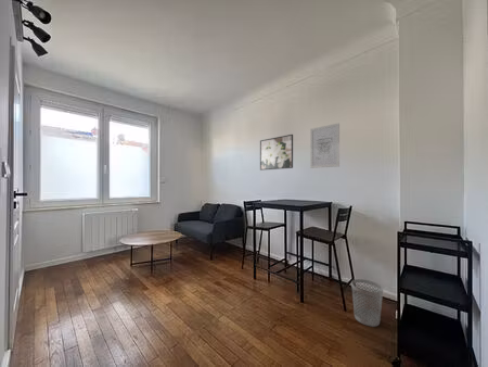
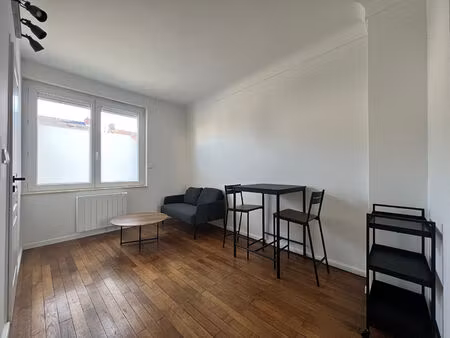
- wastebasket [350,278,384,328]
- wall art [309,122,341,169]
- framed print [259,134,294,172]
